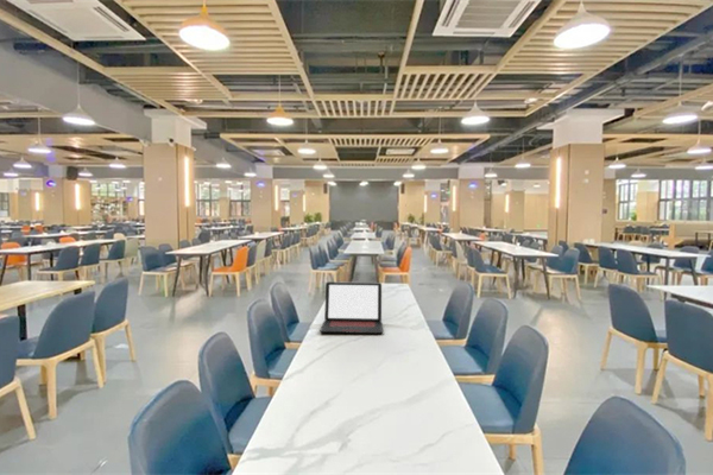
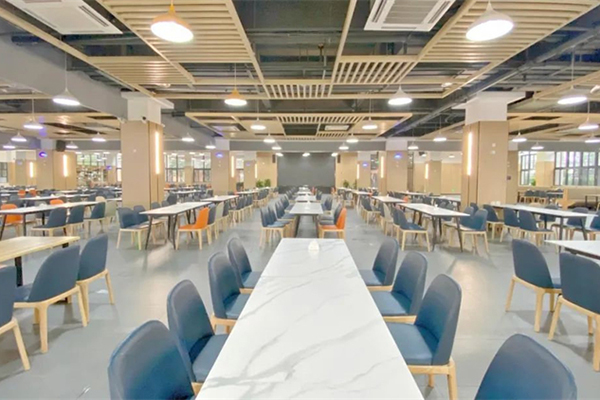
- laptop [318,281,384,335]
